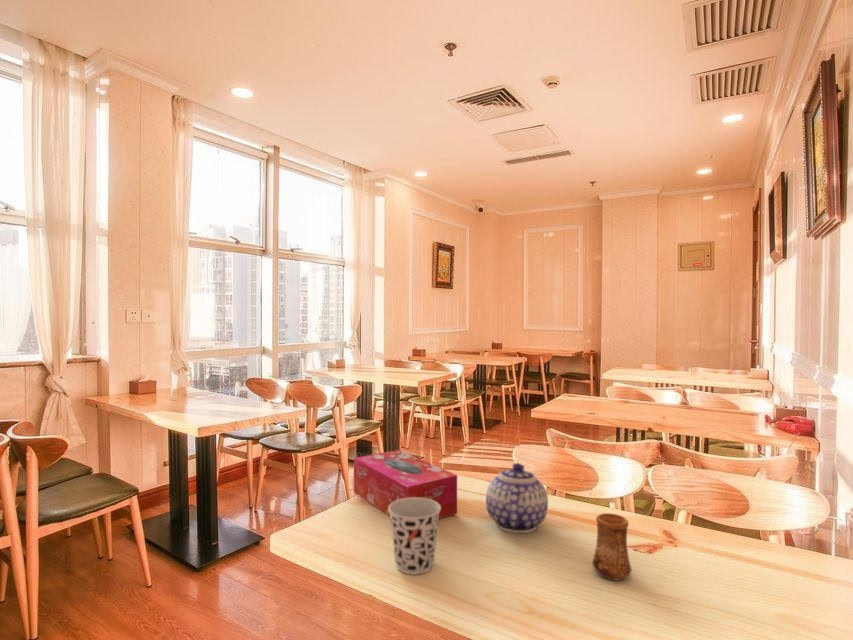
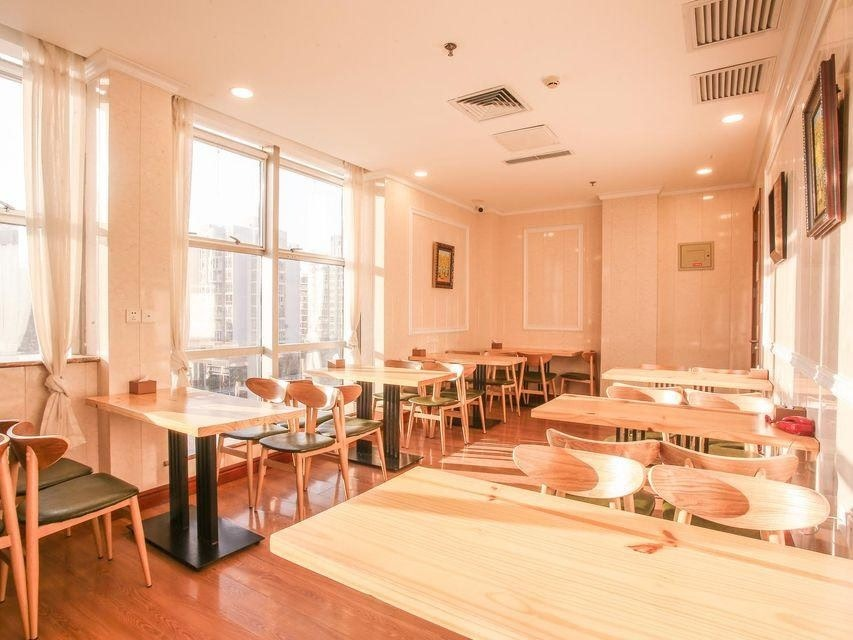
- cup [591,512,632,581]
- cup [389,498,441,576]
- teapot [485,462,549,534]
- tissue box [353,449,458,520]
